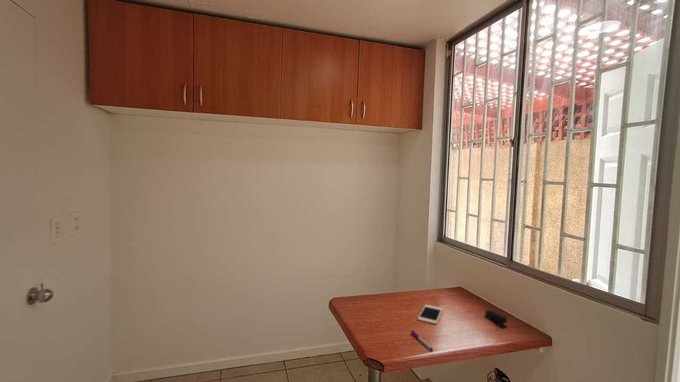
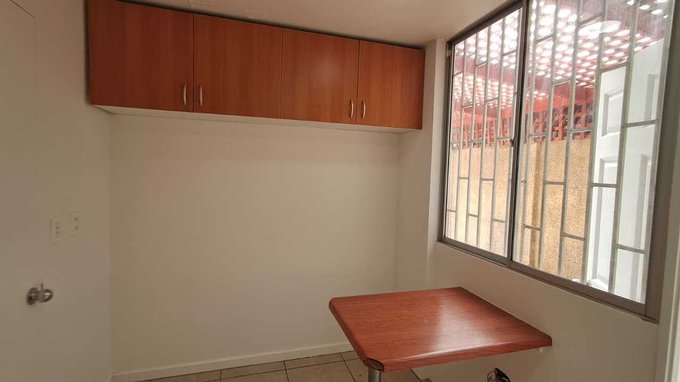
- pen [410,329,434,352]
- stapler [484,309,508,329]
- cell phone [417,304,444,325]
